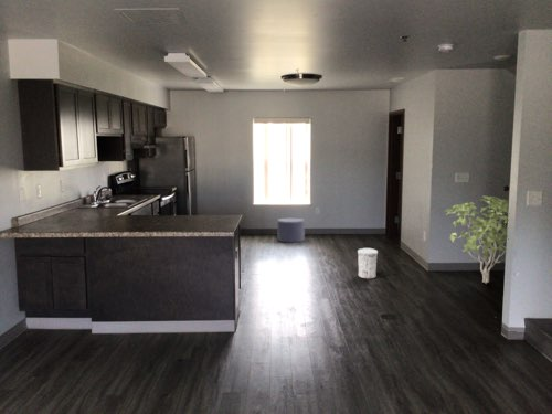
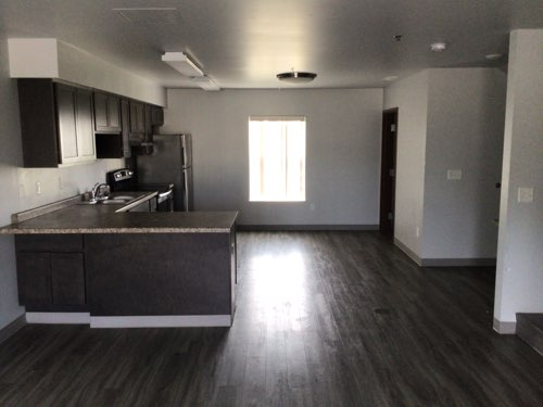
- stool [276,217,306,244]
- shrub [444,194,509,285]
- trash can [357,247,379,279]
